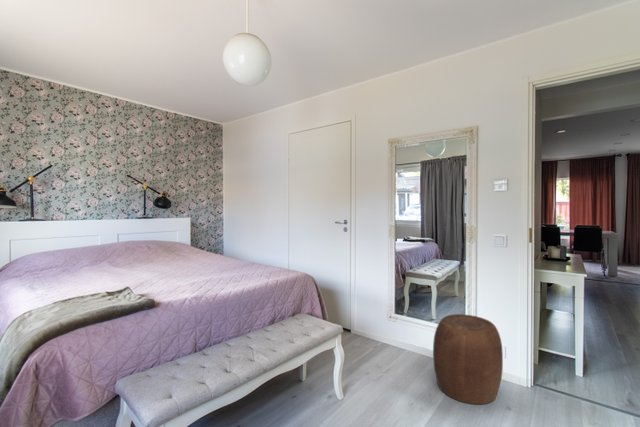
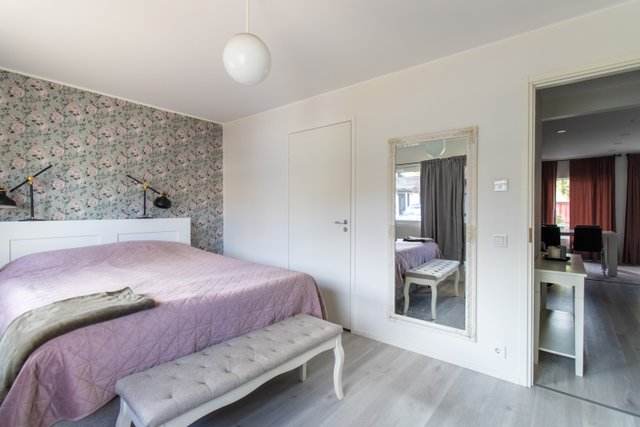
- stool [432,313,504,405]
